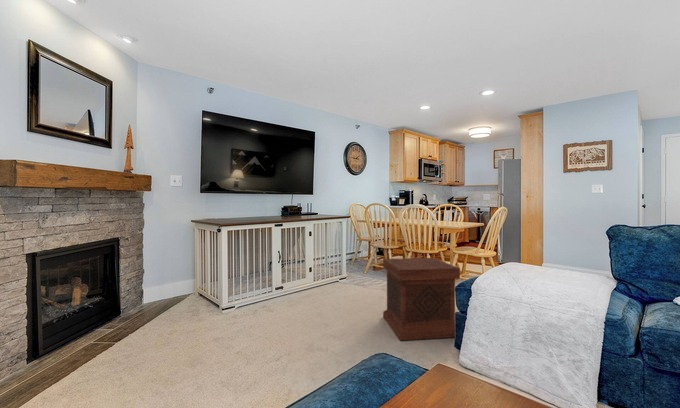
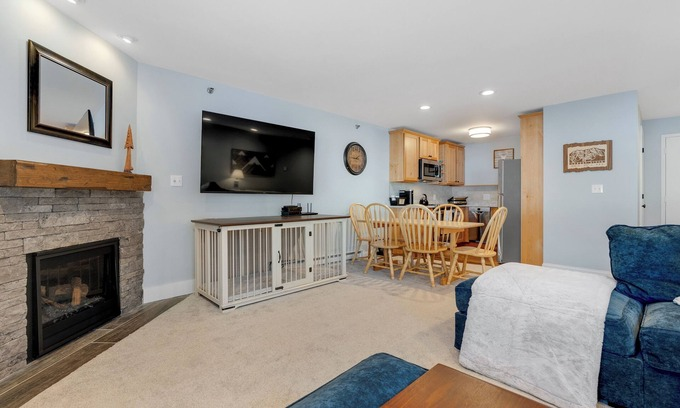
- side table [382,257,461,341]
